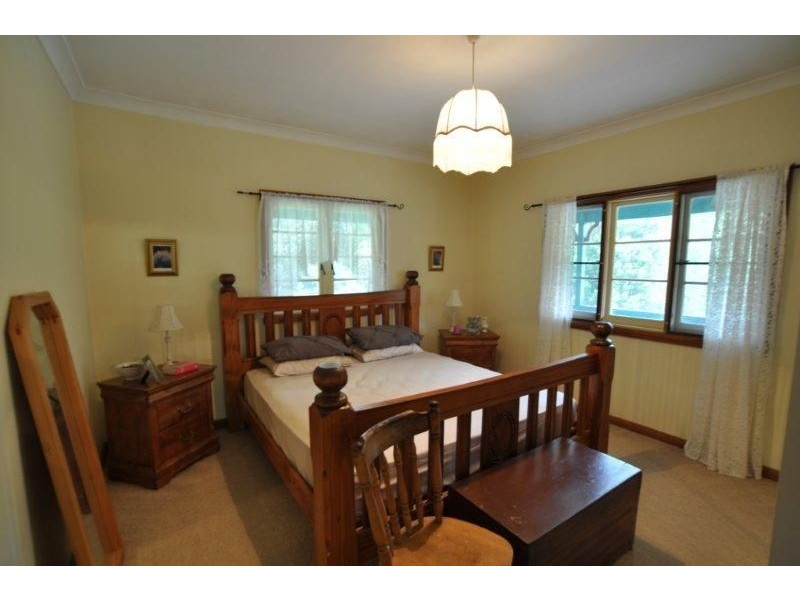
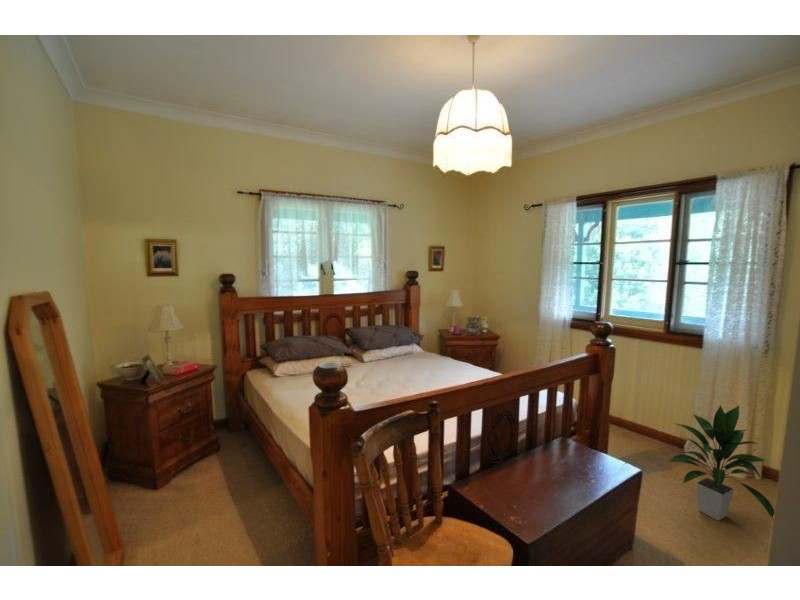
+ indoor plant [667,404,775,522]
